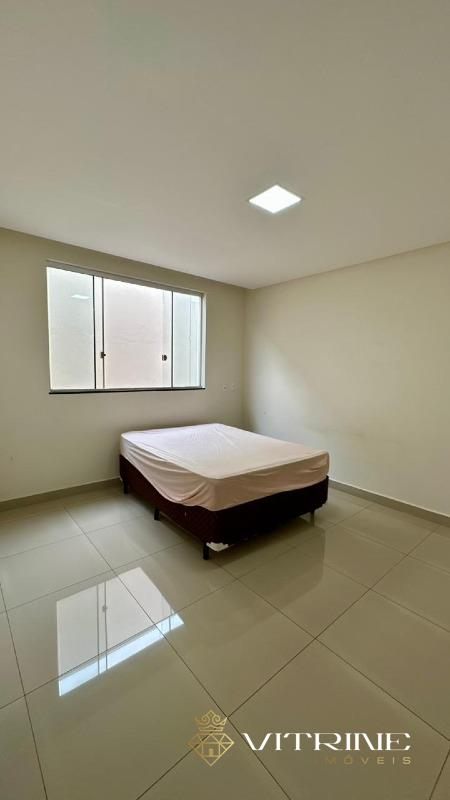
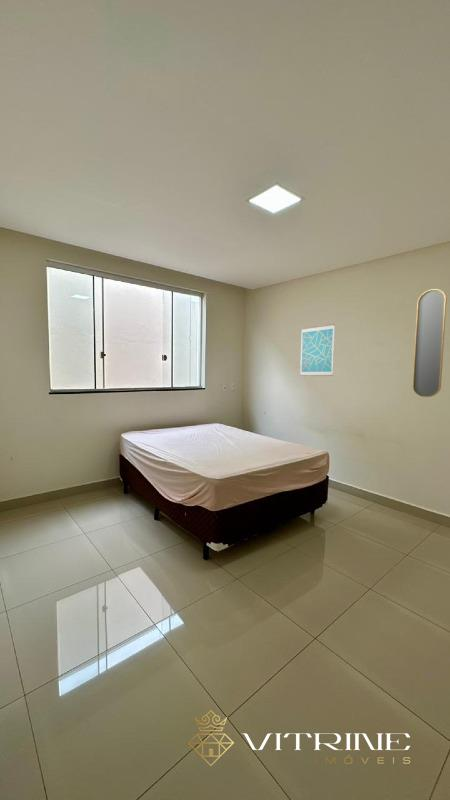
+ wall art [299,323,336,377]
+ home mirror [412,288,448,398]
